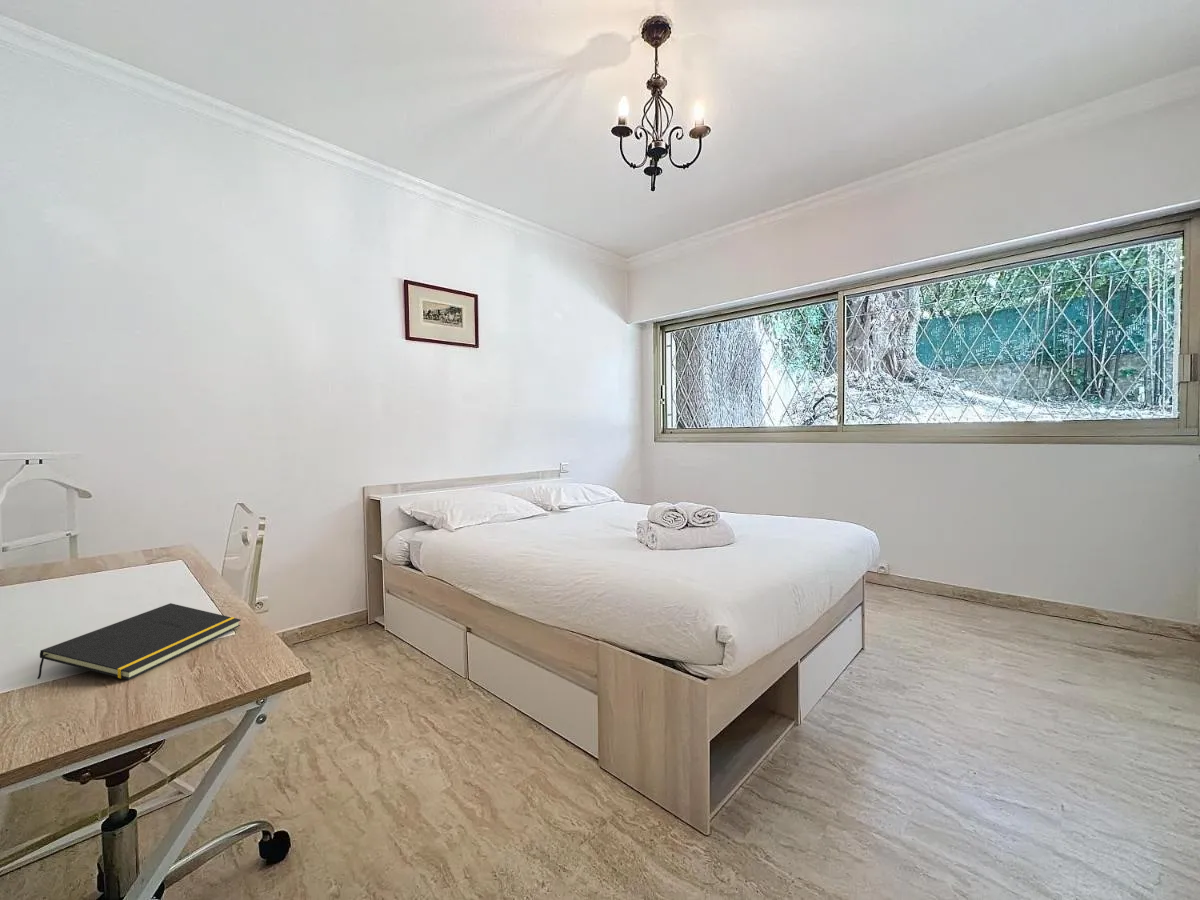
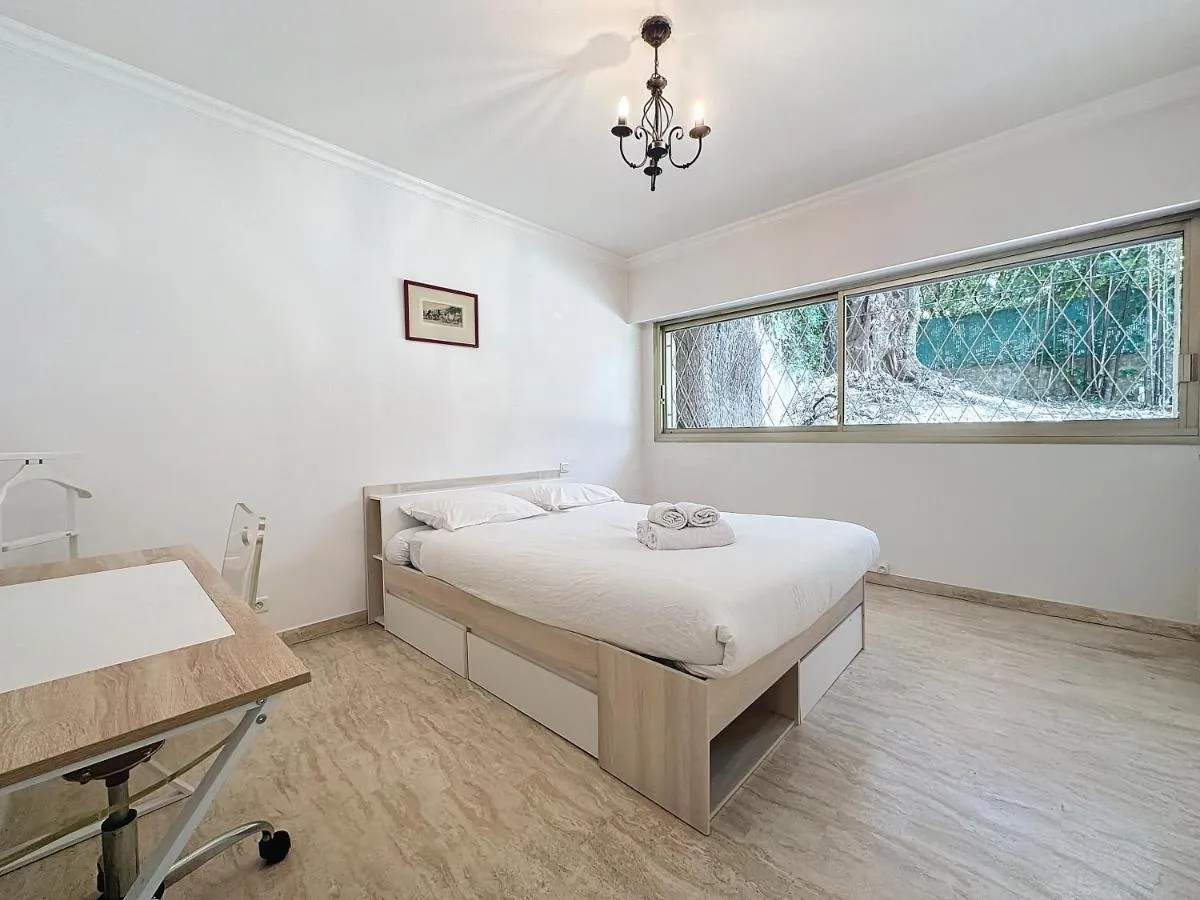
- notepad [36,602,242,681]
